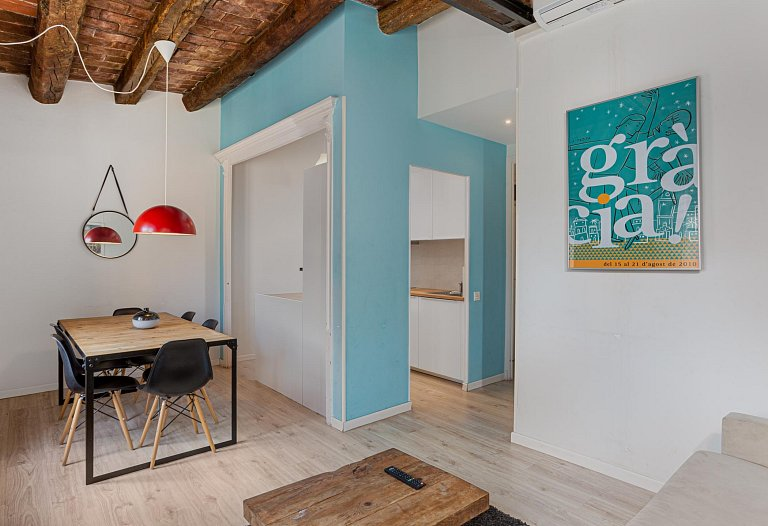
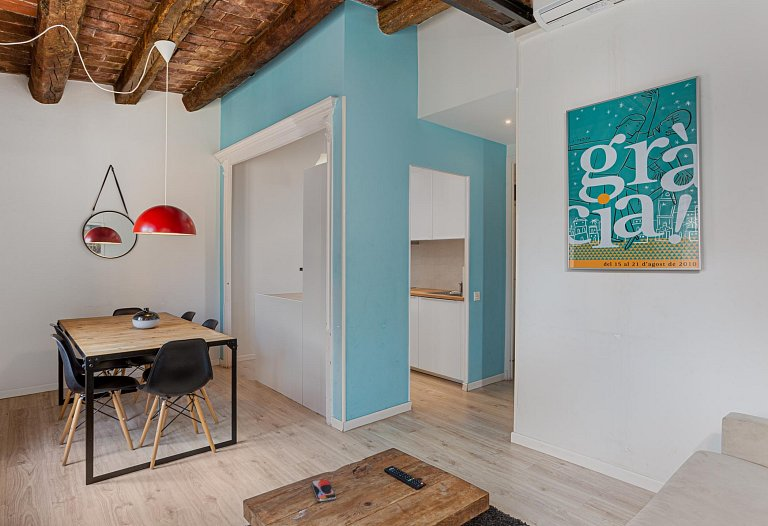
+ smartphone [311,478,337,502]
